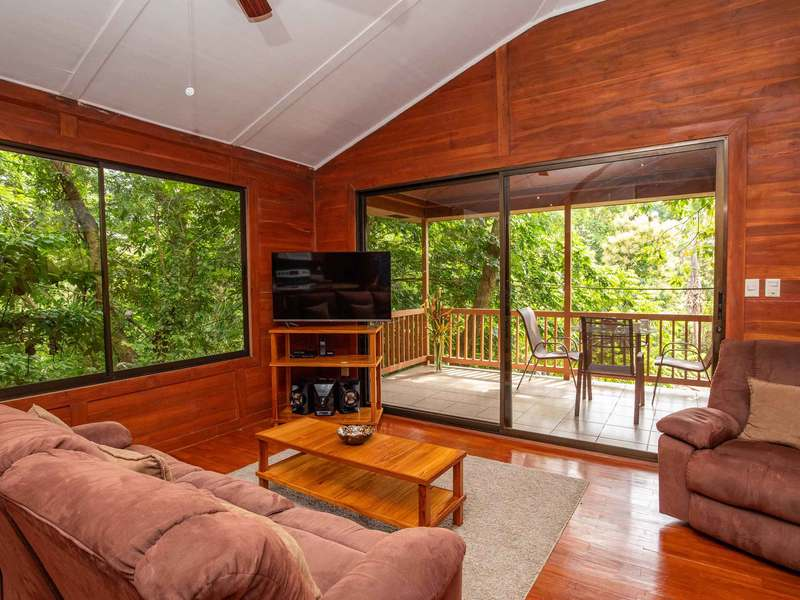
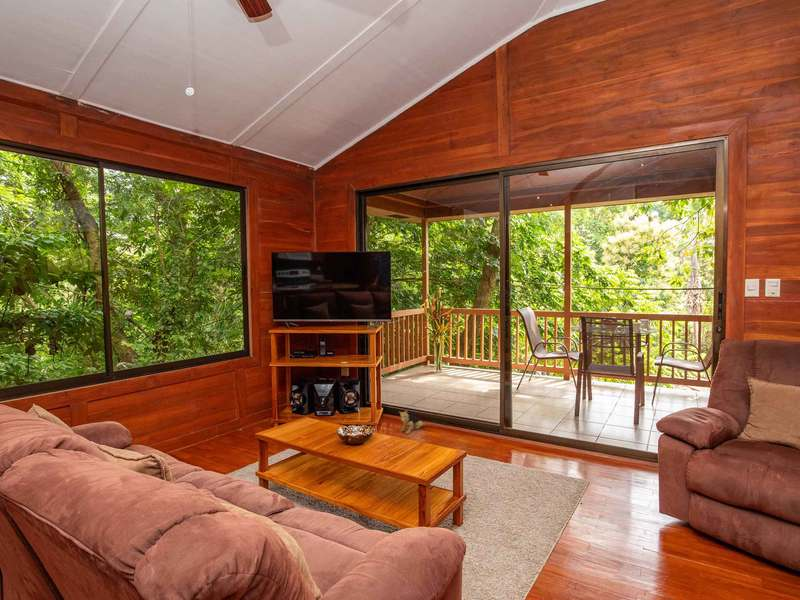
+ plush toy [398,409,427,435]
